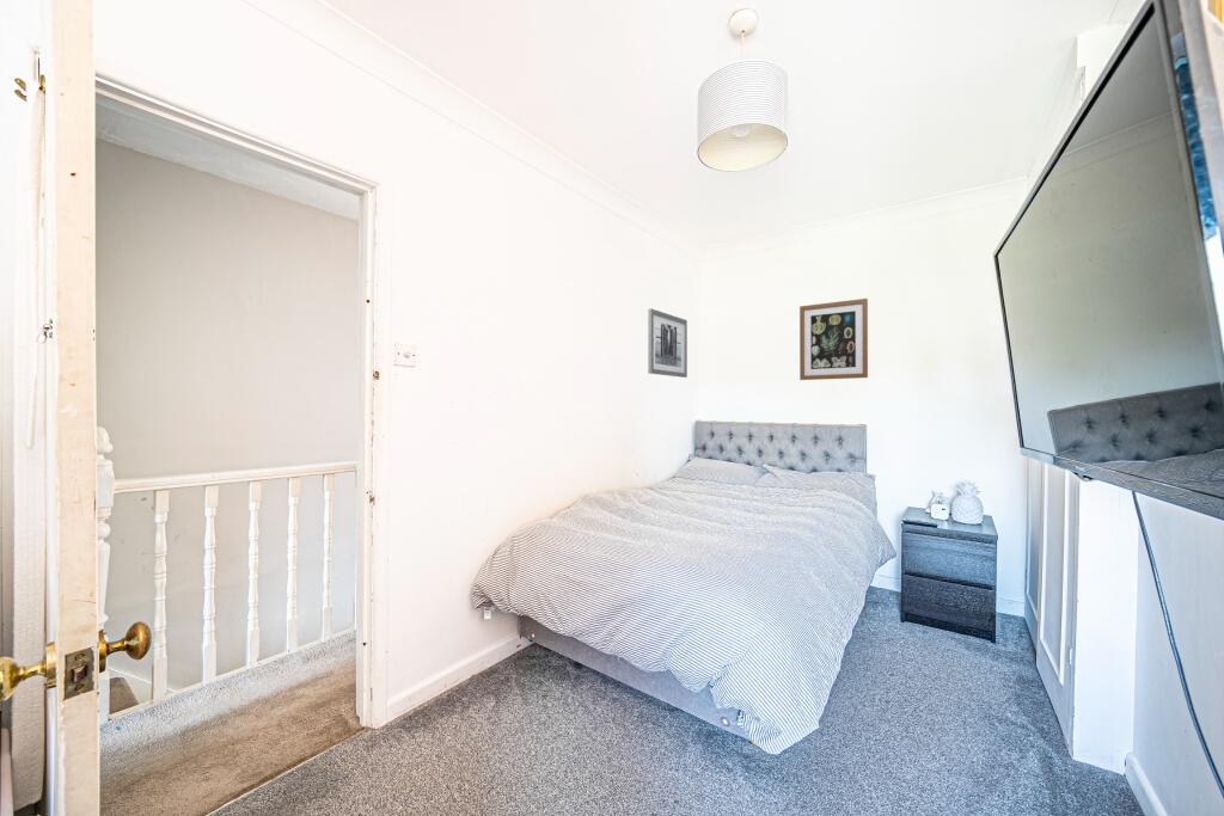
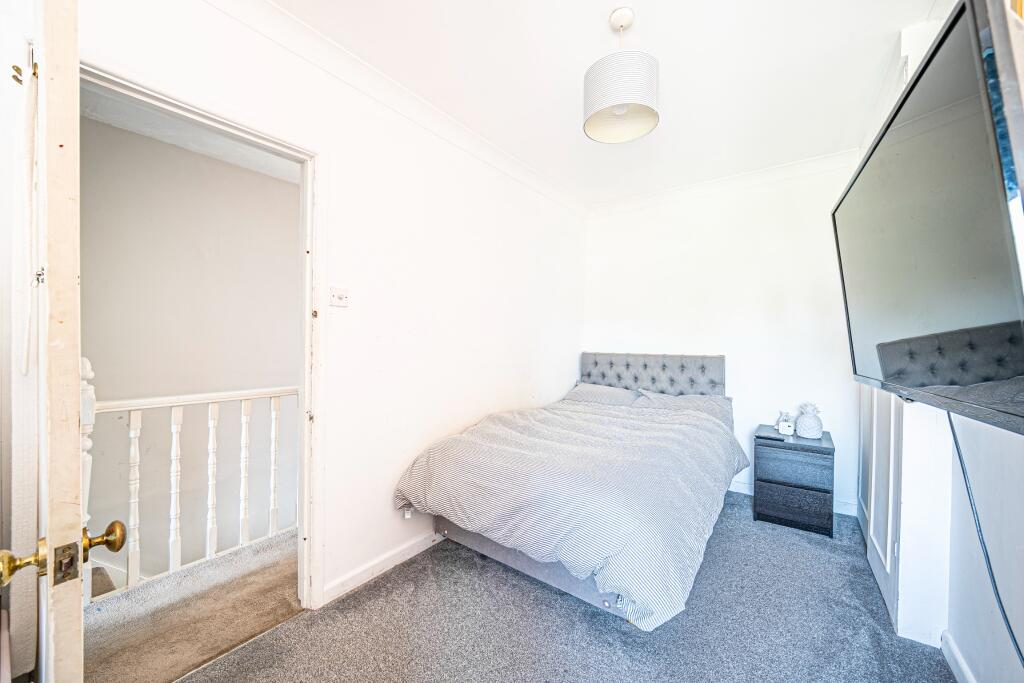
- wall art [647,307,688,379]
- wall art [798,297,869,381]
